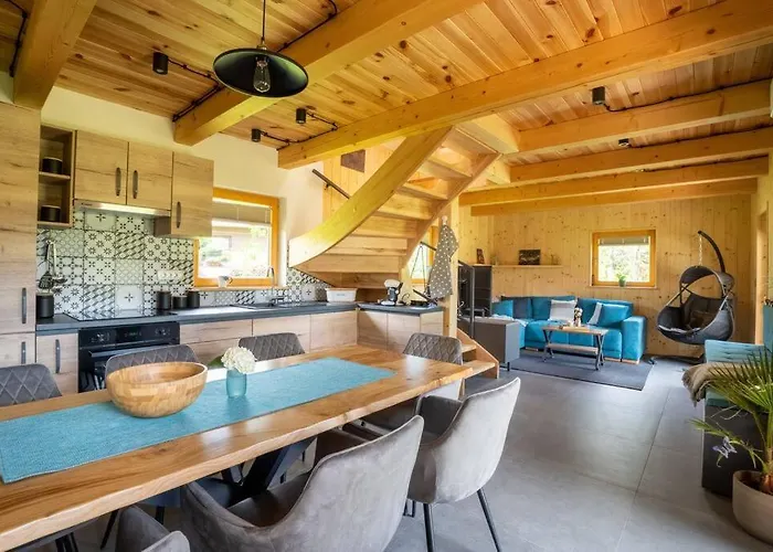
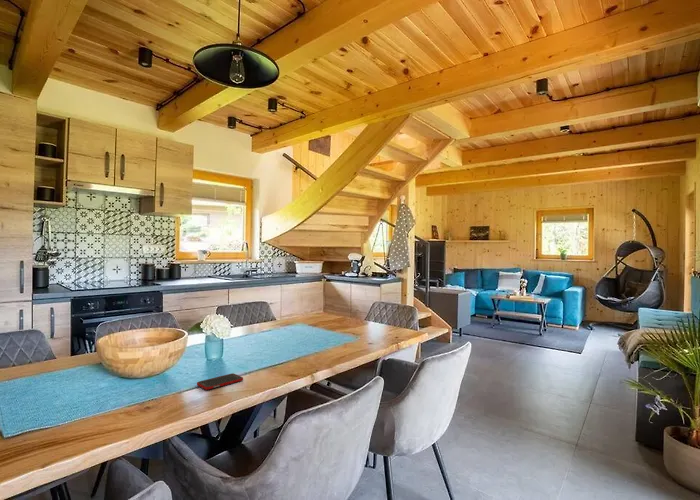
+ cell phone [196,372,244,391]
